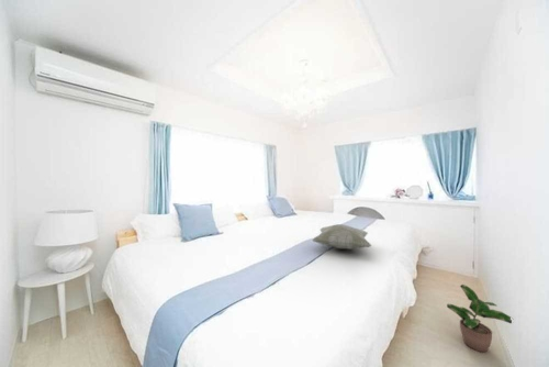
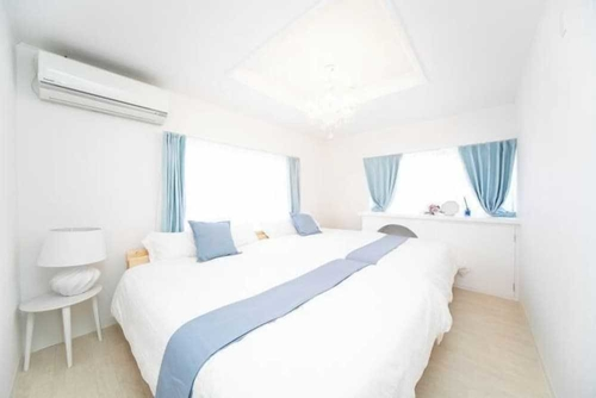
- potted plant [446,283,513,353]
- decorative pillow [312,223,372,251]
